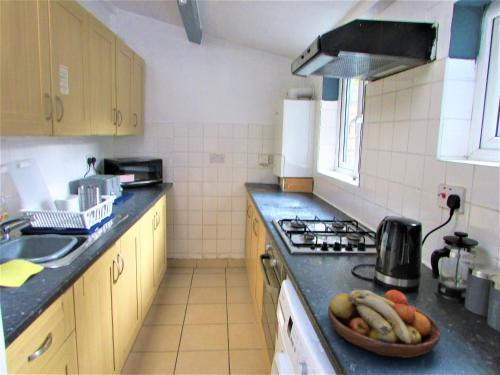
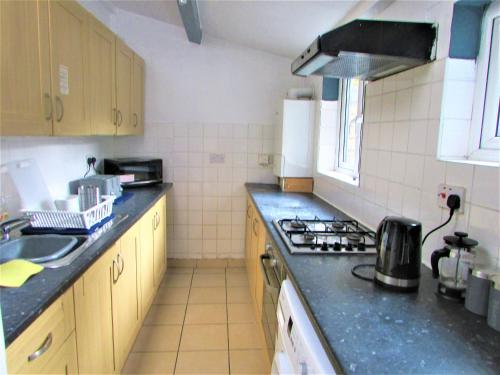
- fruit bowl [327,289,442,359]
